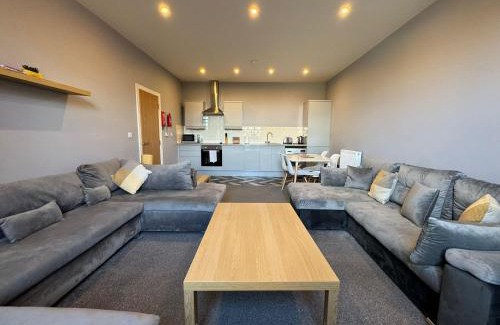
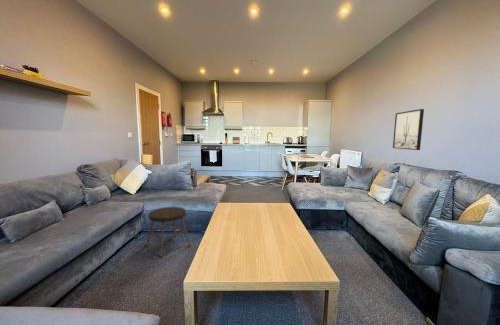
+ stool [145,206,192,258]
+ wall art [392,108,425,151]
